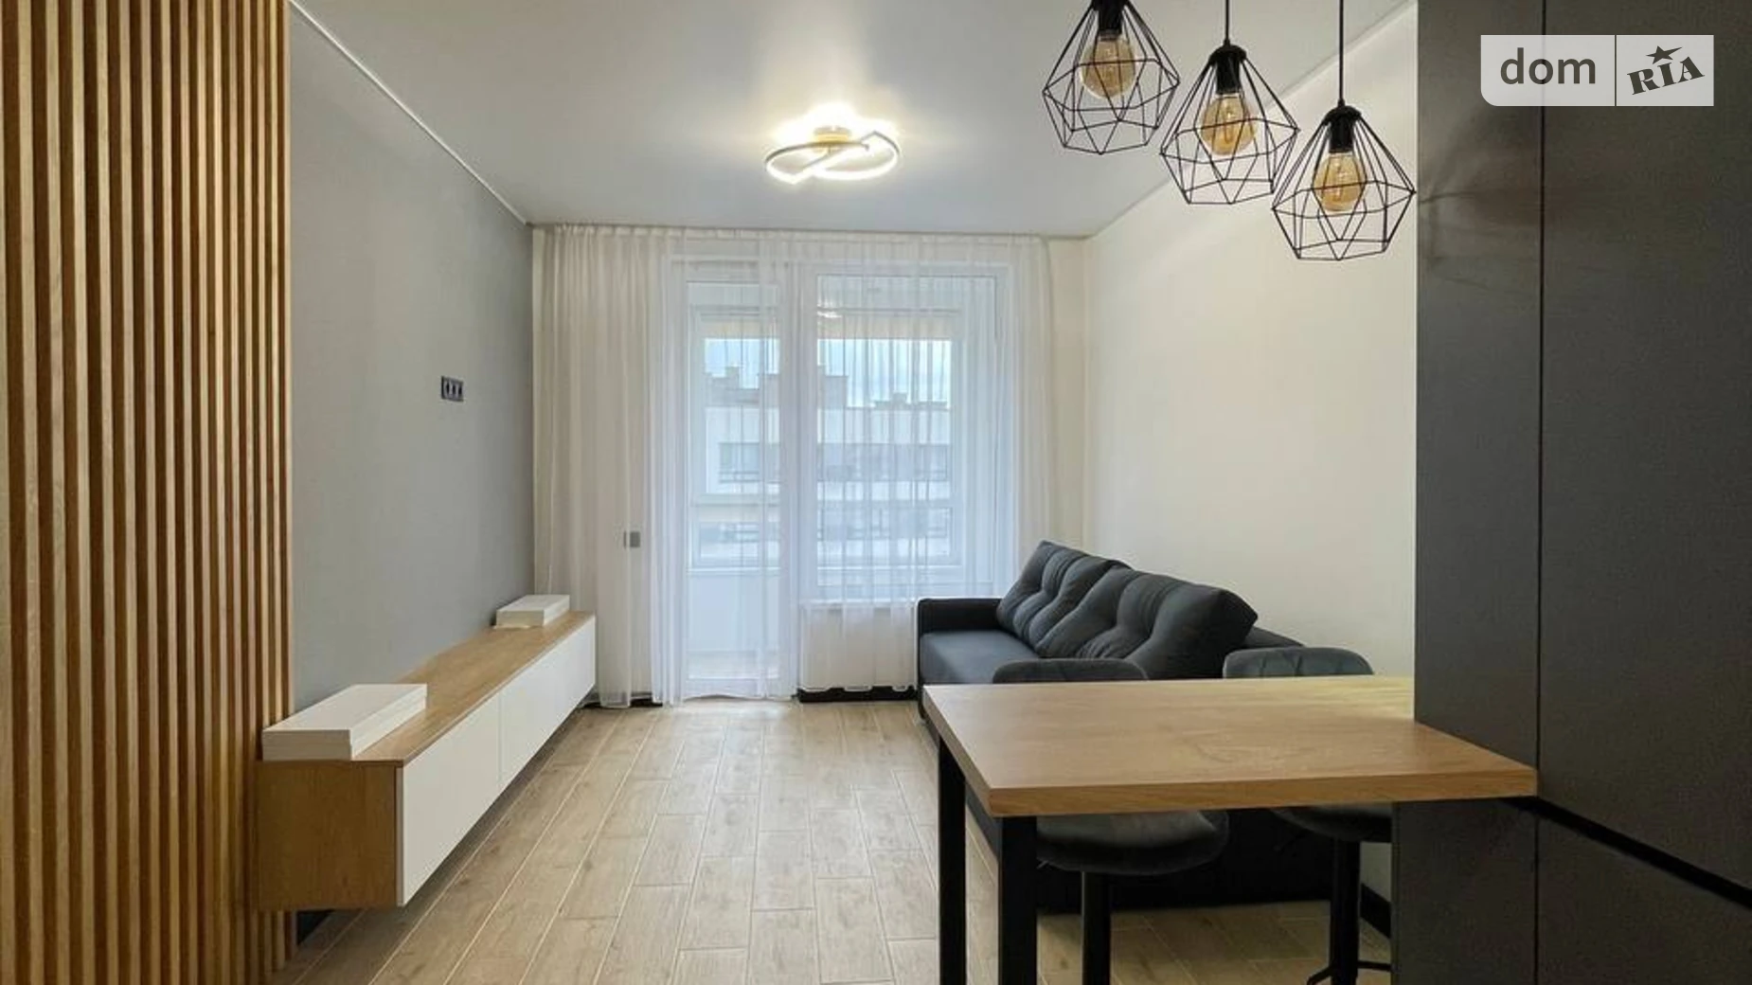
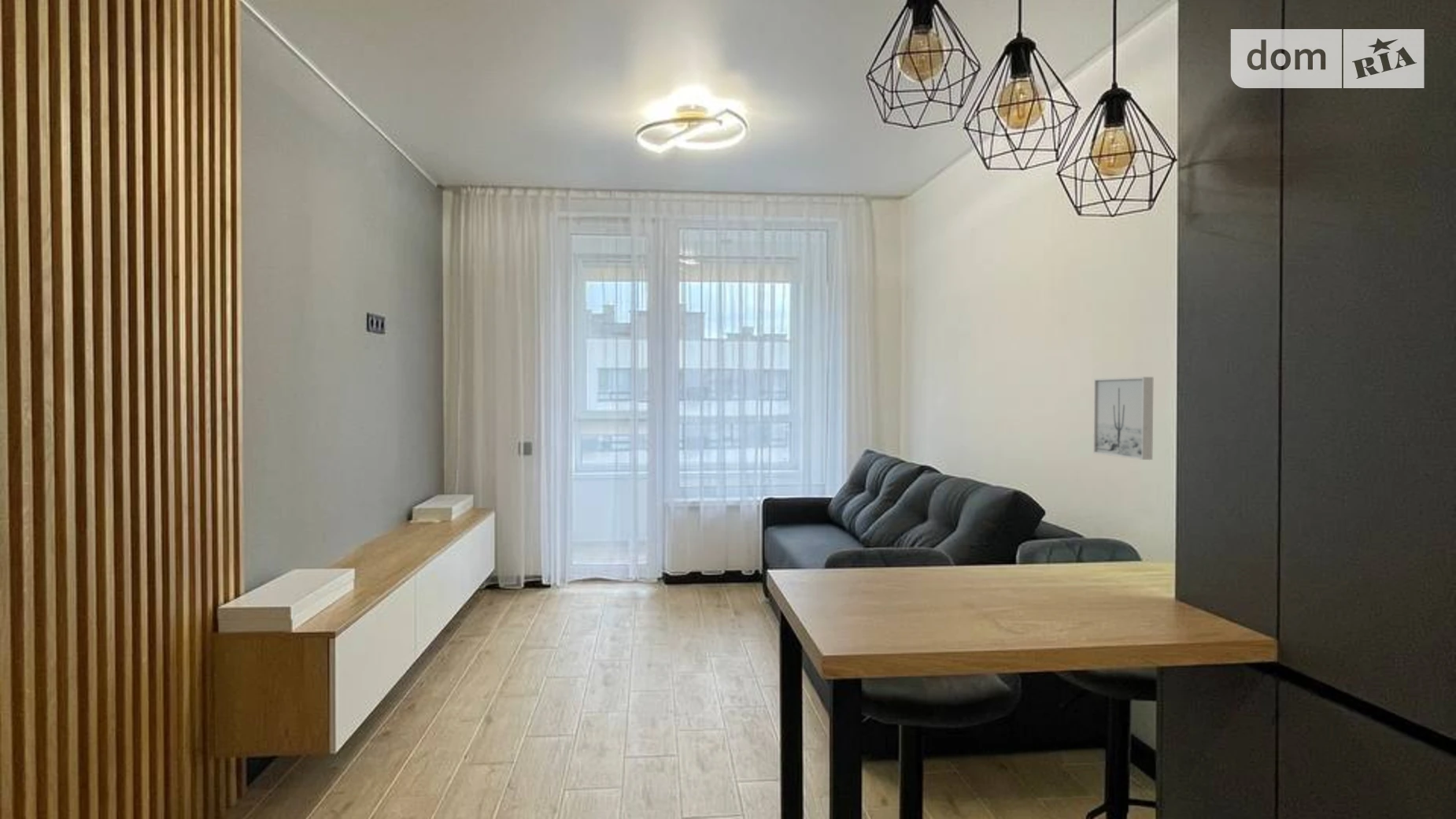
+ wall art [1092,376,1155,461]
